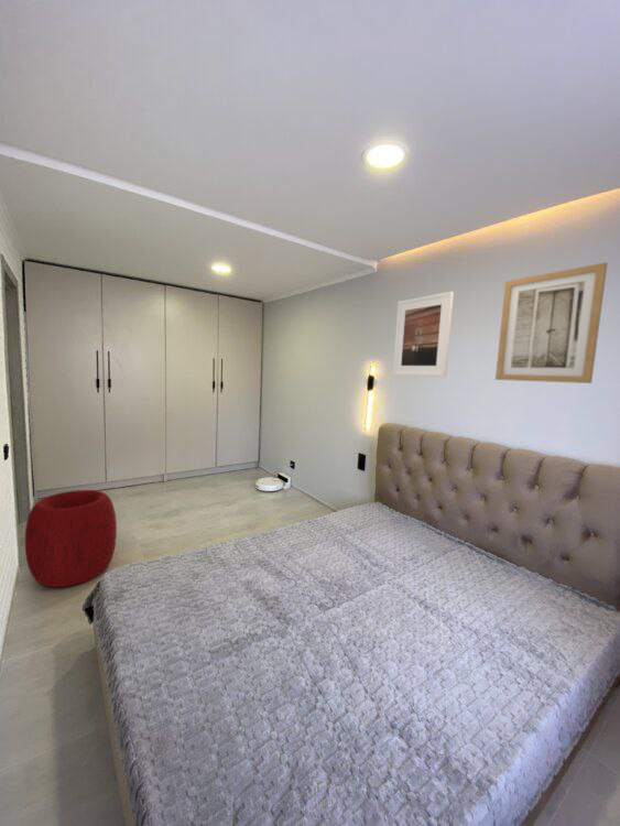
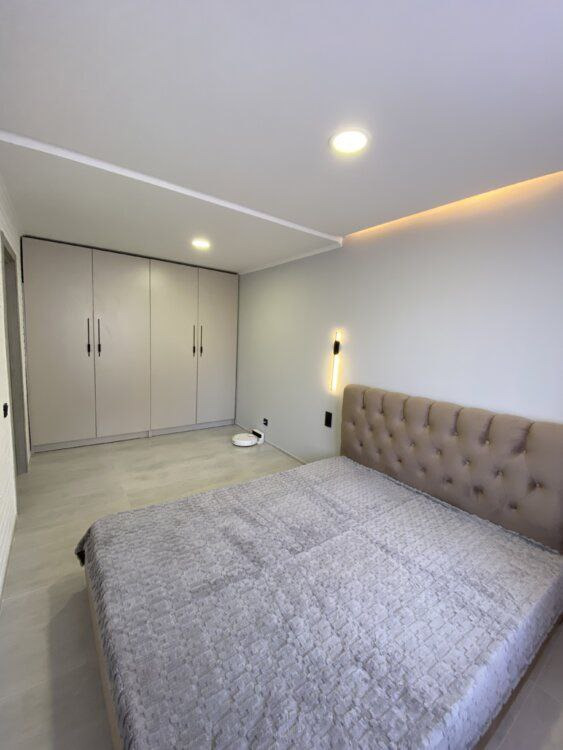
- pouf [24,489,118,588]
- wall art [494,261,609,384]
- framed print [392,291,455,378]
